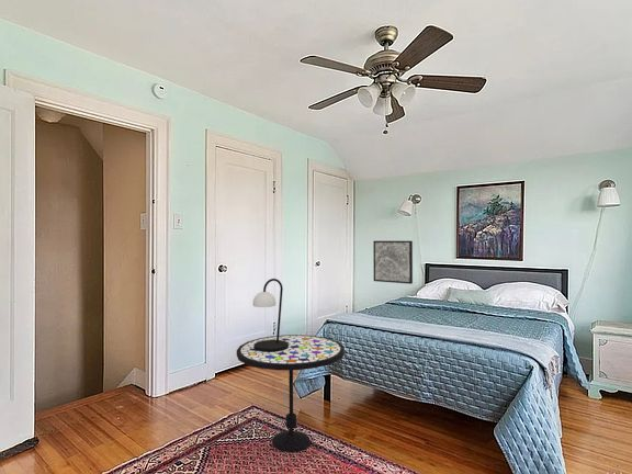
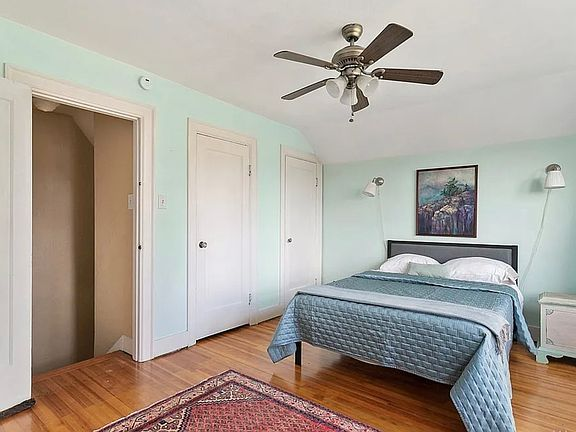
- wall art [372,240,414,285]
- side table [236,334,346,453]
- table lamp [251,278,289,352]
